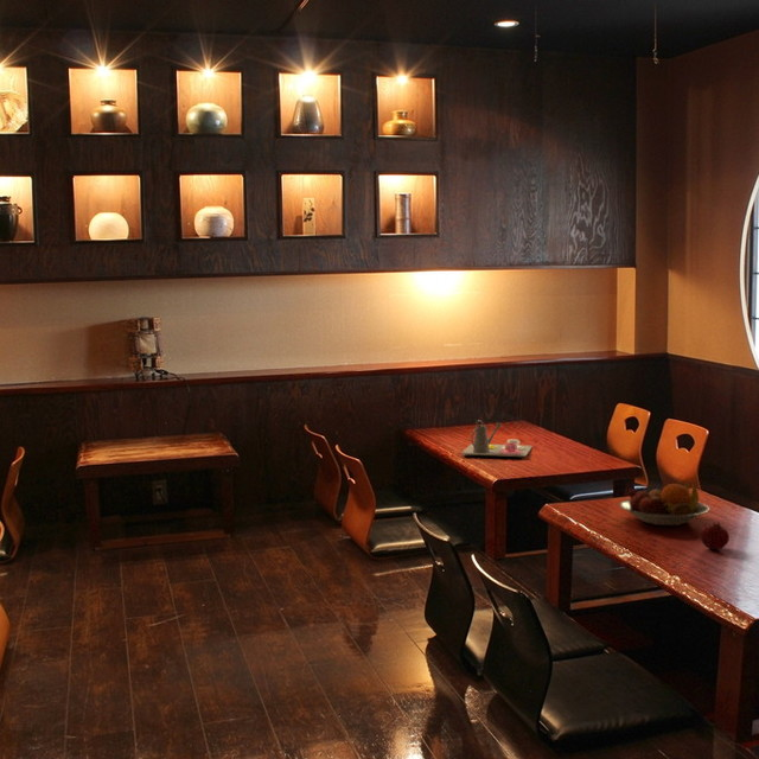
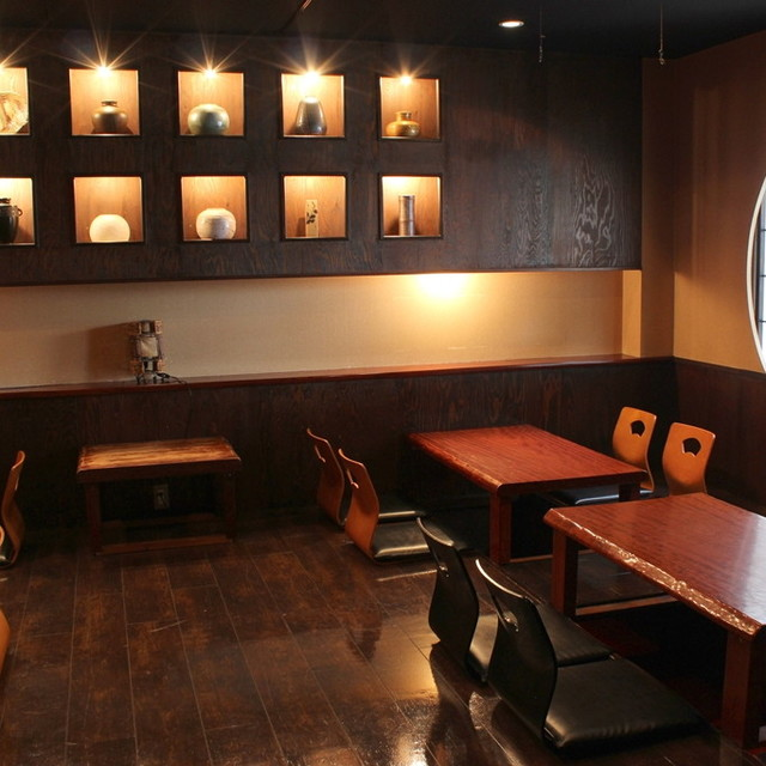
- fruit [700,521,731,550]
- tea set [460,419,534,458]
- fruit bowl [618,481,710,527]
